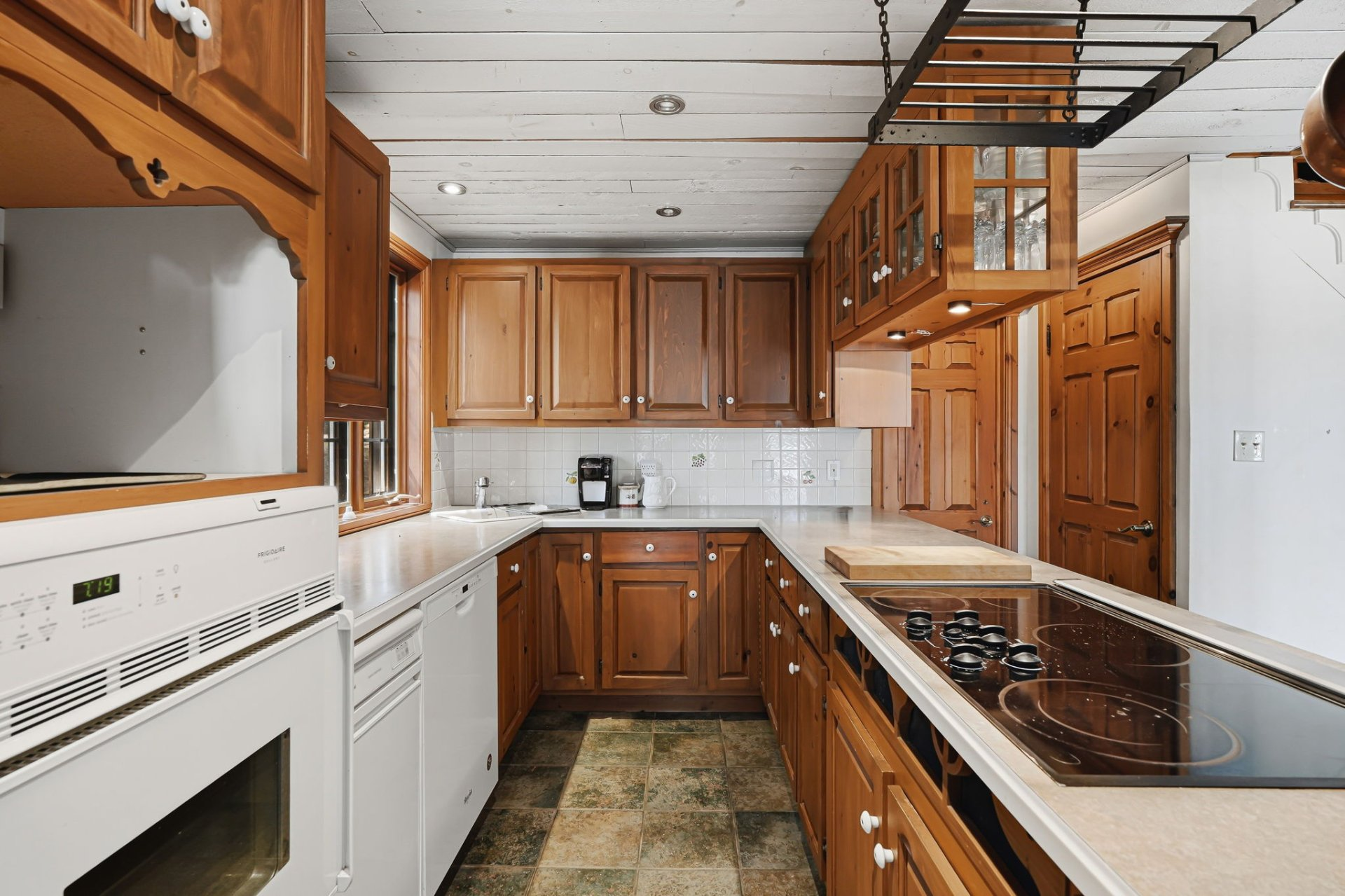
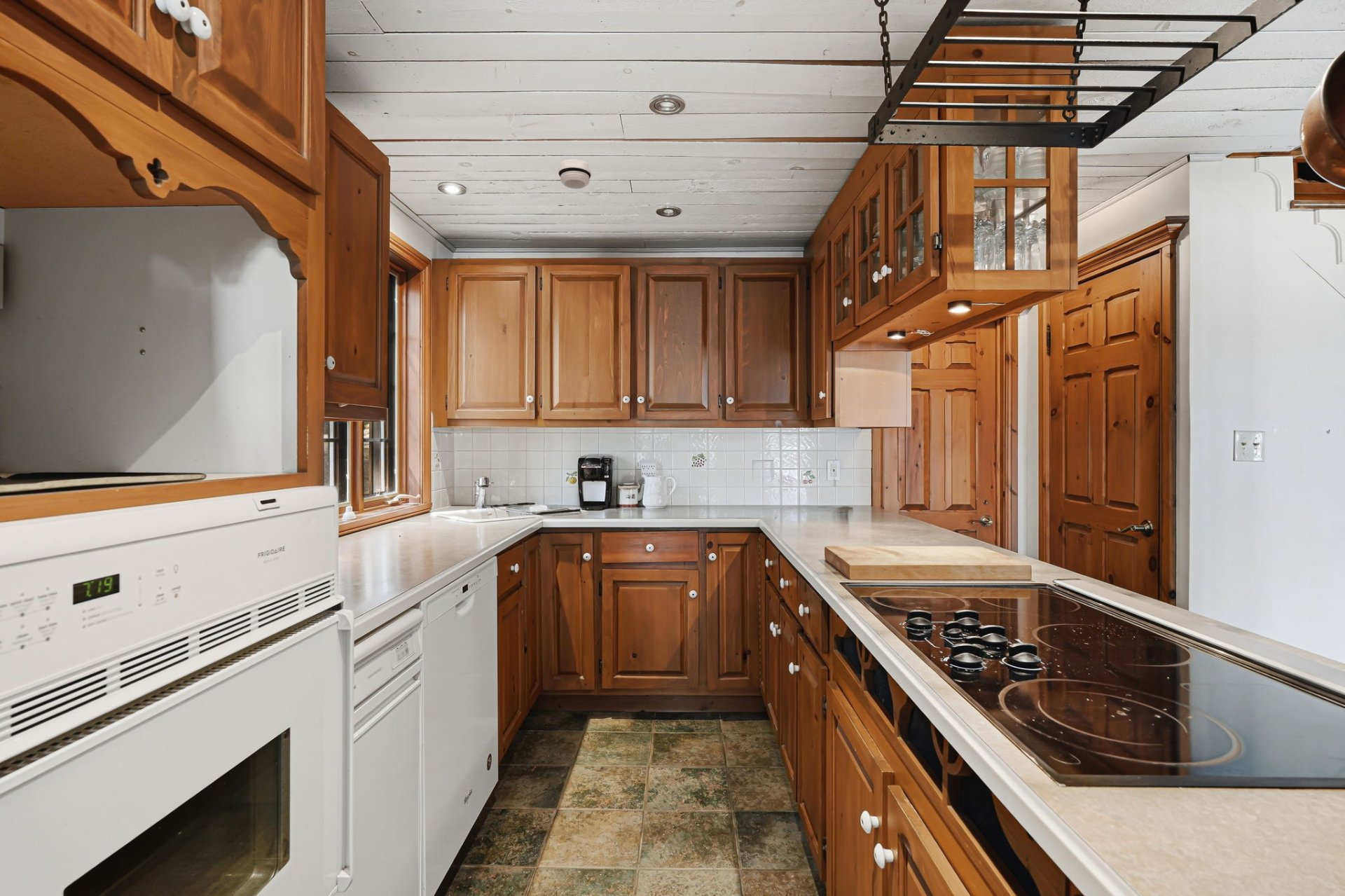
+ smoke detector [558,158,592,190]
